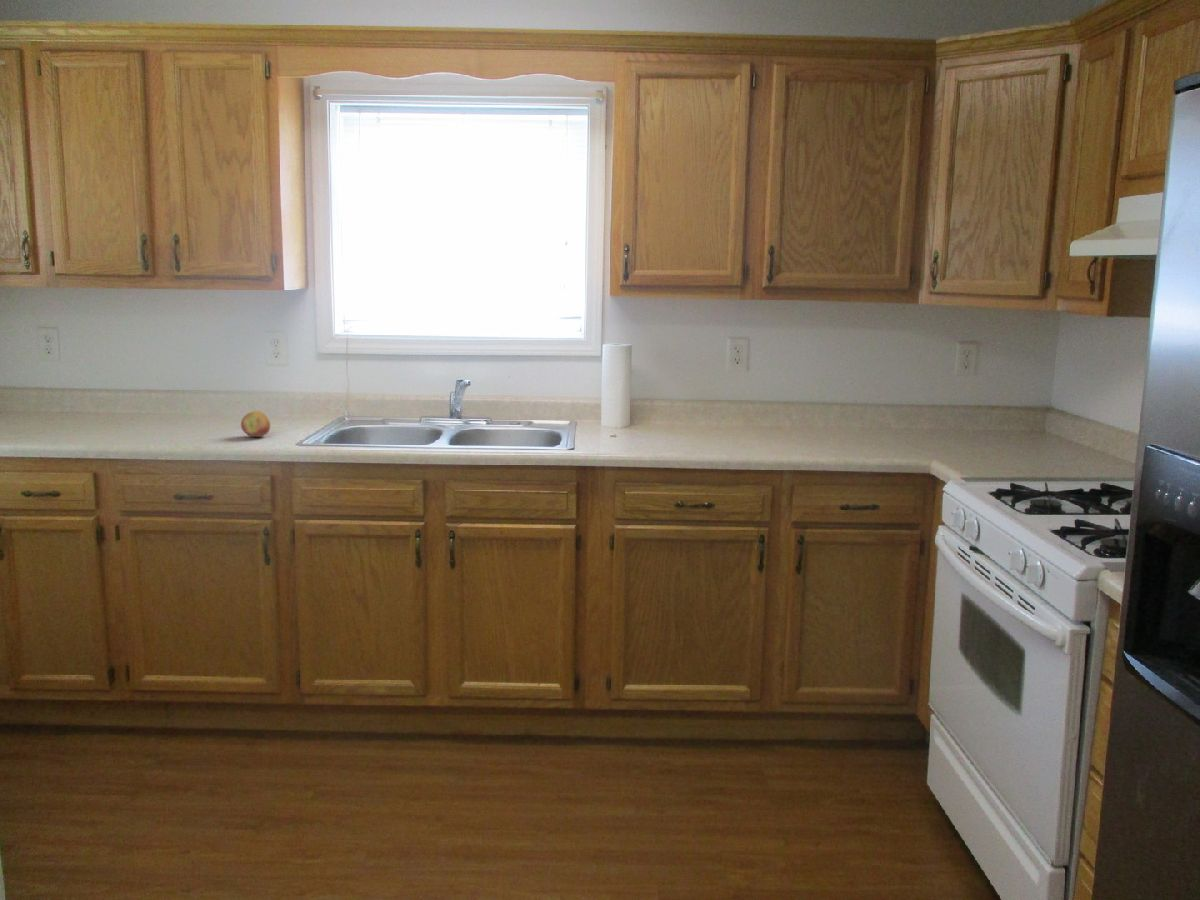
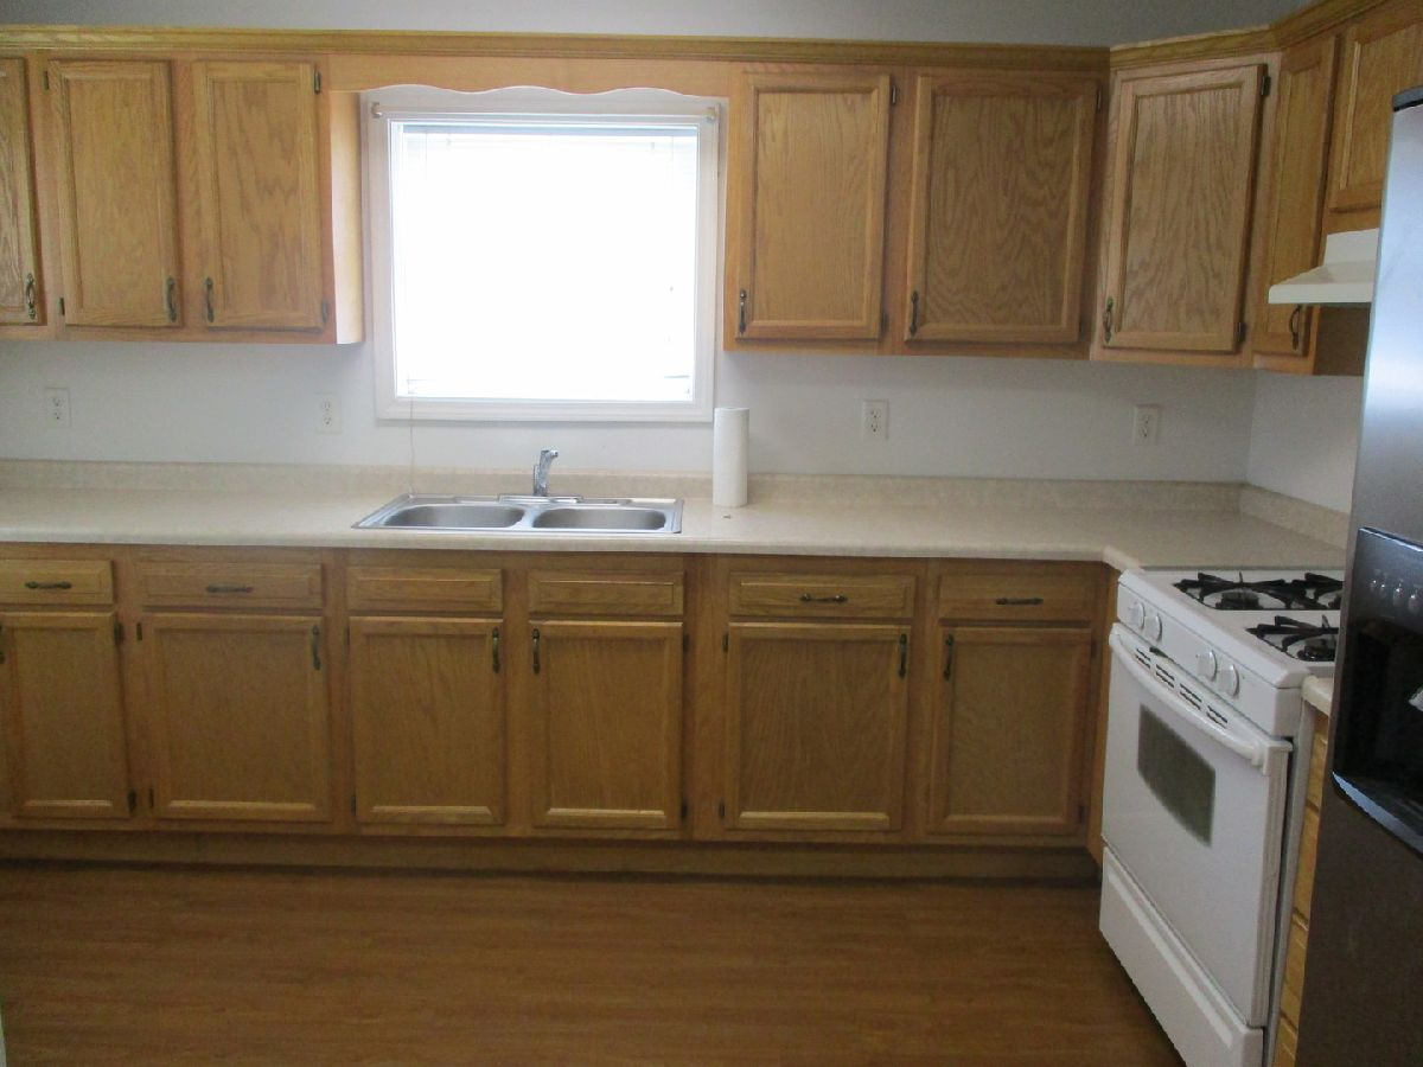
- fruit [240,410,271,438]
